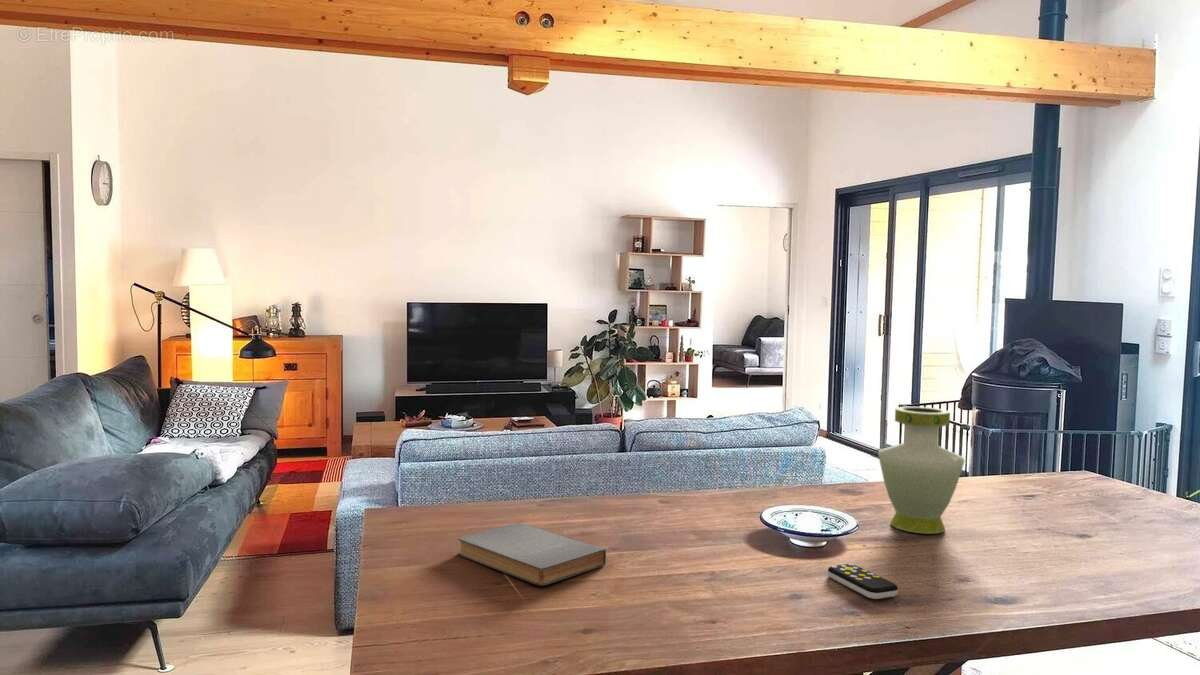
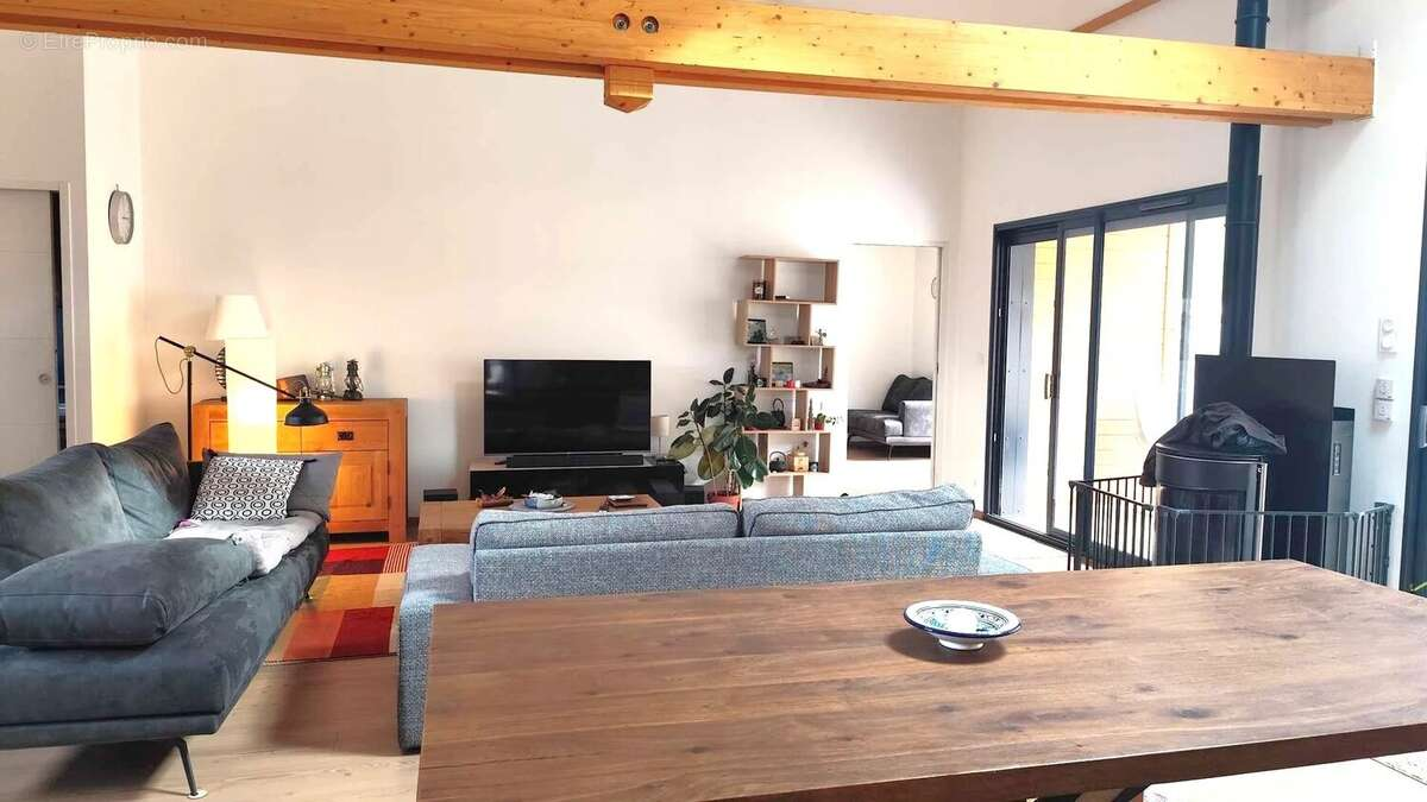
- book [457,522,607,586]
- vase [877,406,965,534]
- remote control [827,562,899,600]
